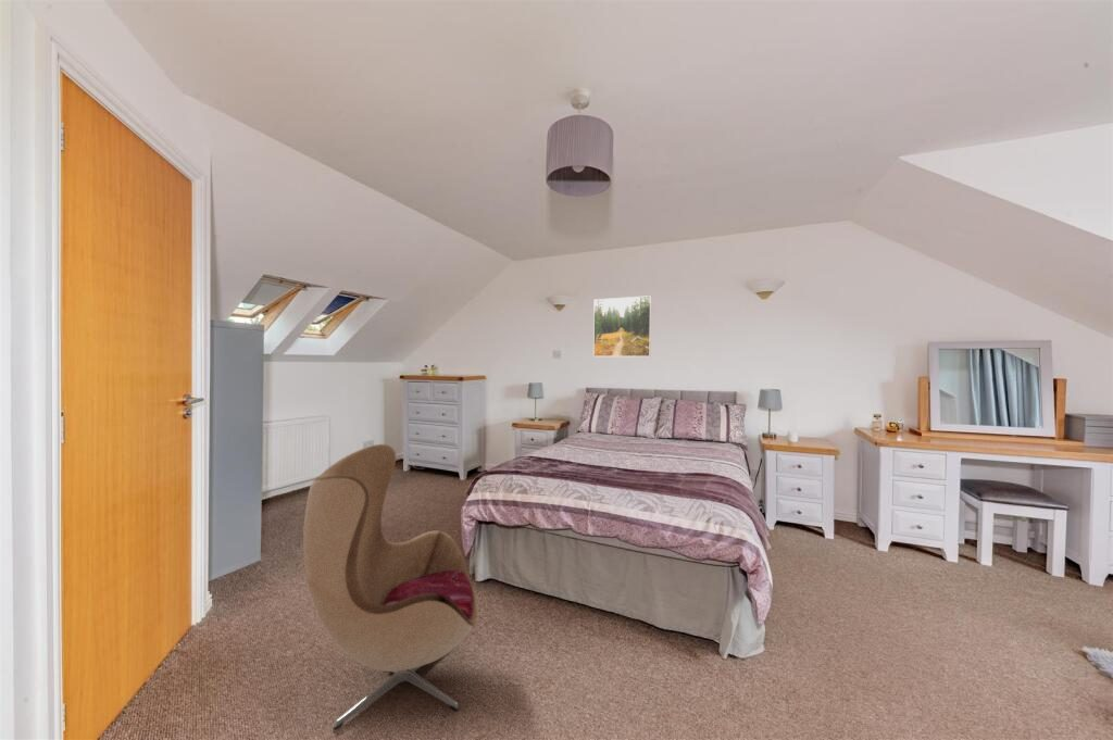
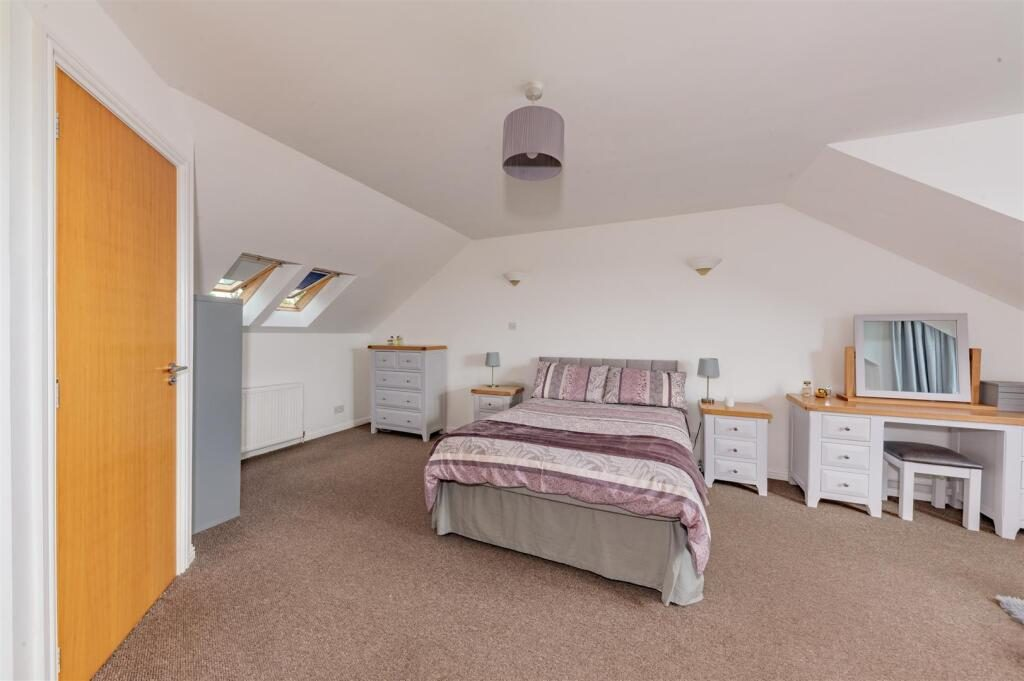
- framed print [592,294,652,358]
- armchair [302,443,478,731]
